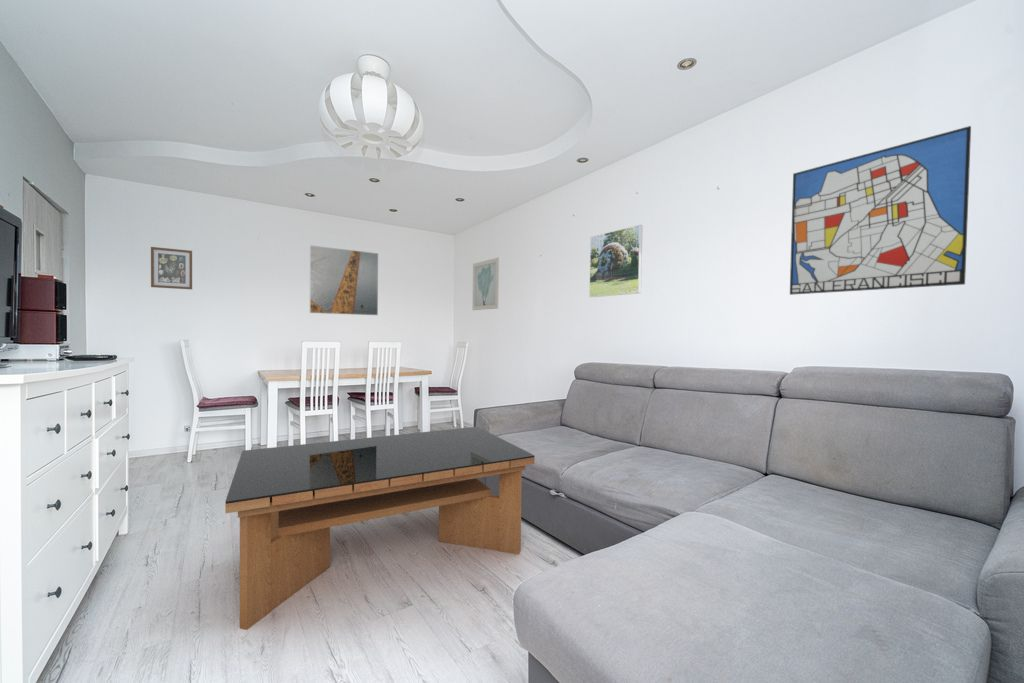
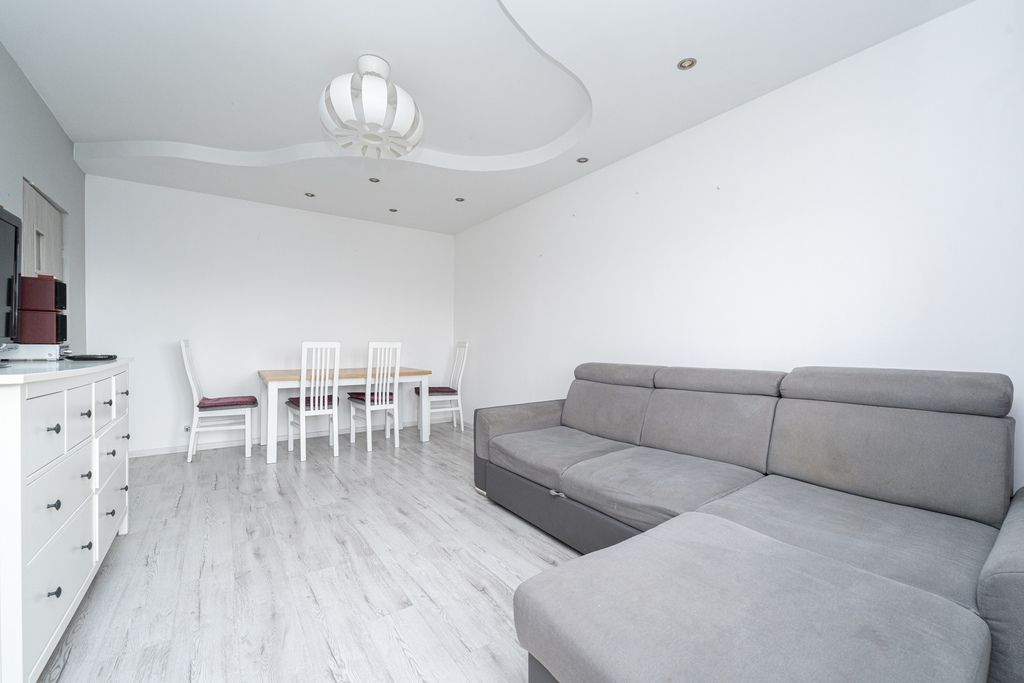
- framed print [309,244,379,316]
- coffee table [224,426,536,631]
- wall art [150,246,193,290]
- wall art [789,125,972,296]
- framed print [588,224,644,298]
- wall art [471,257,500,311]
